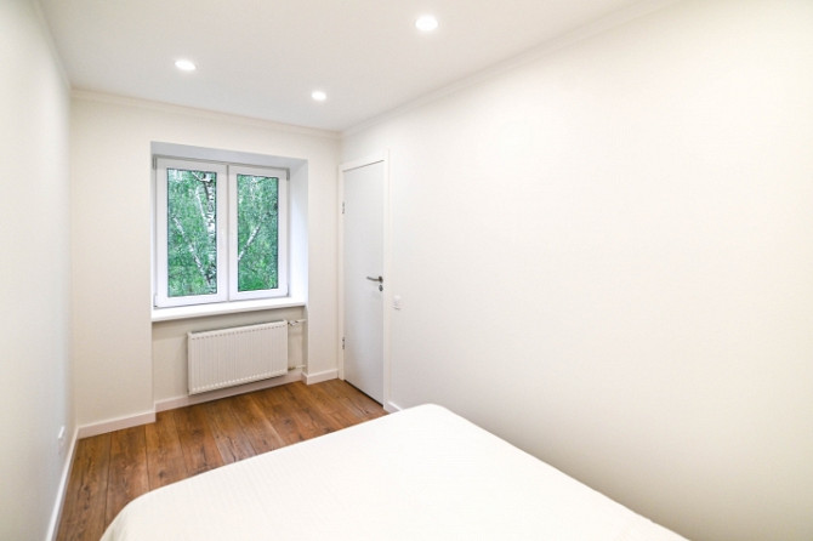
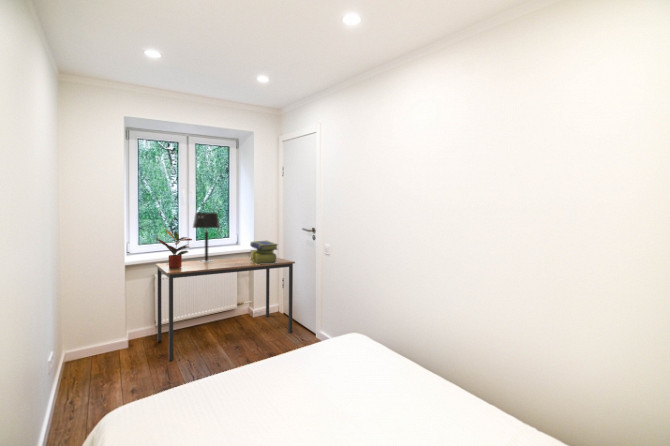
+ potted plant [157,228,193,268]
+ table lamp [191,211,221,262]
+ desk [154,256,296,363]
+ stack of books [249,240,279,265]
